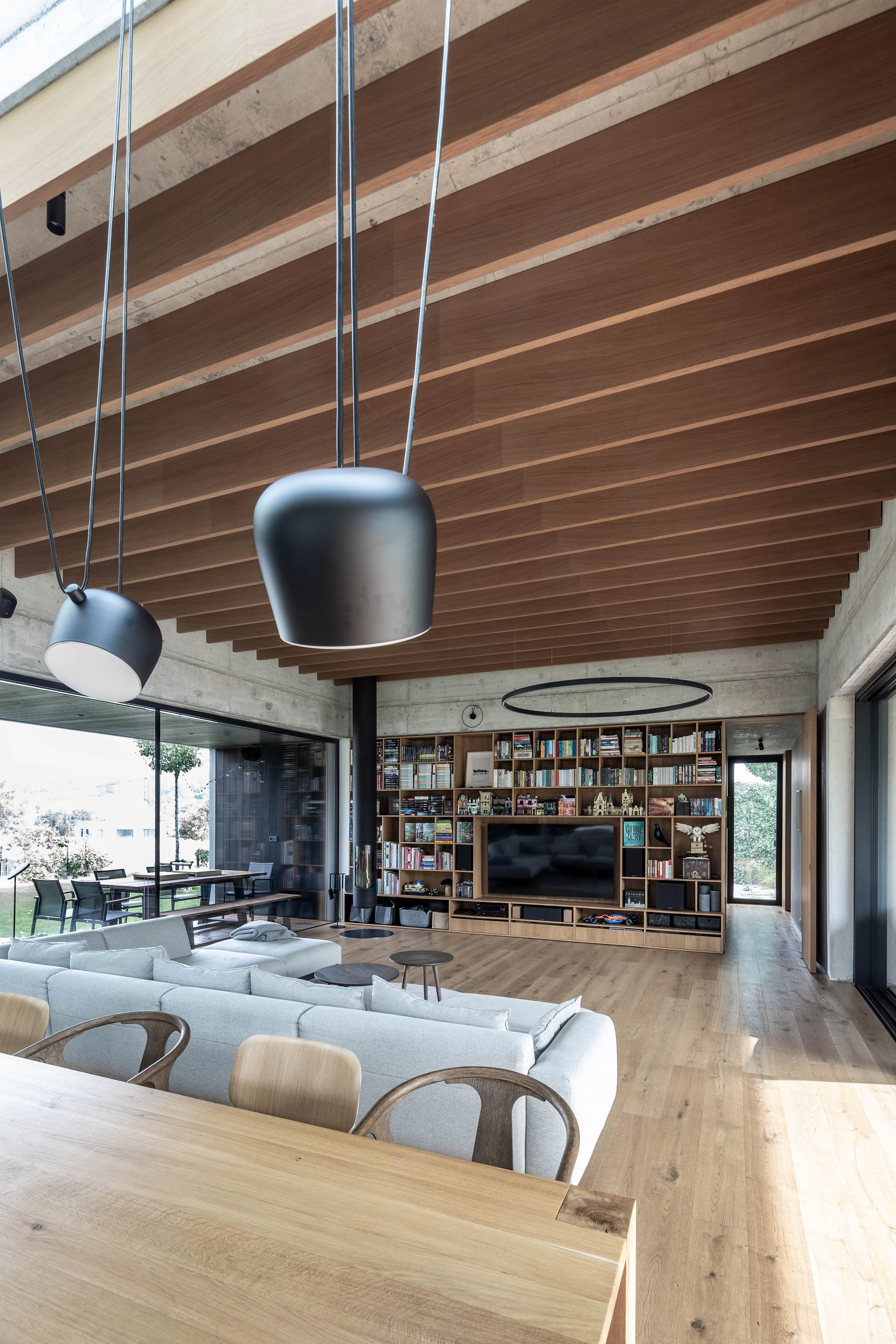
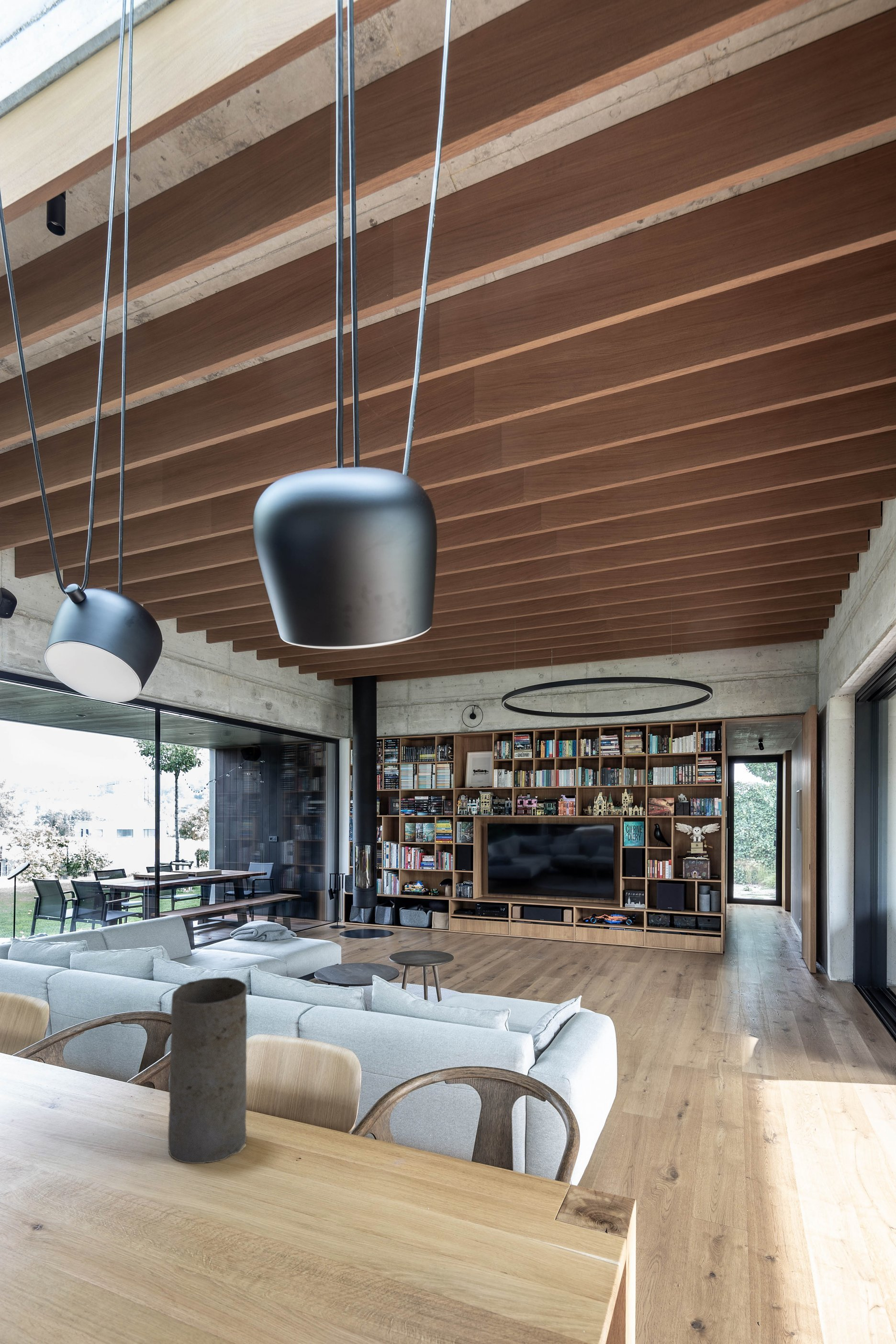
+ vase [168,976,247,1164]
